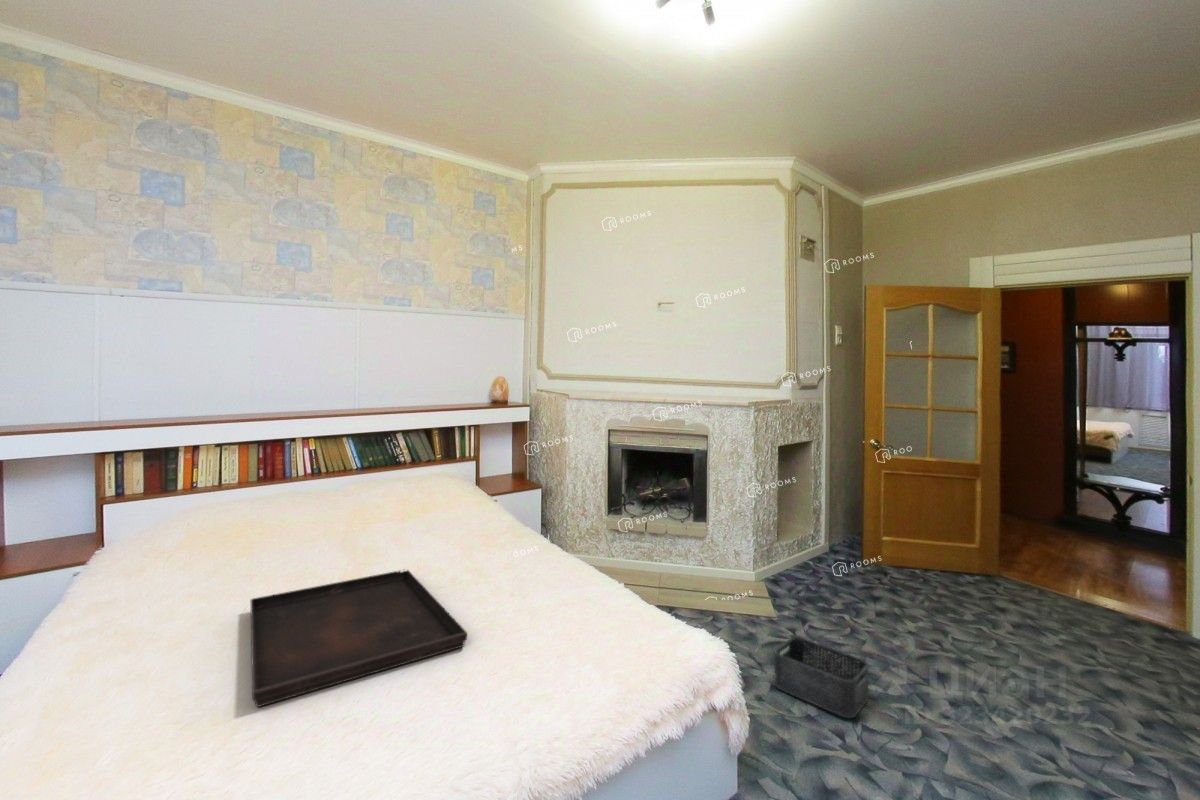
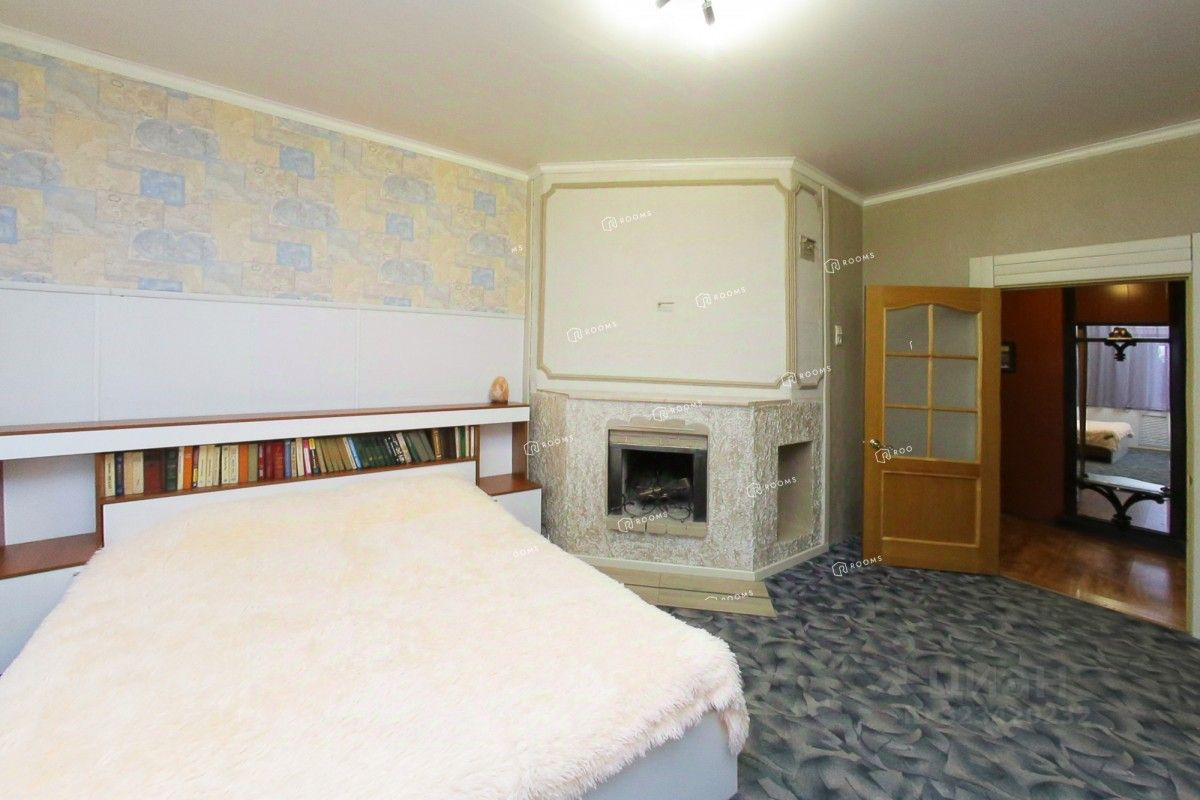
- serving tray [249,569,468,708]
- storage bin [774,636,869,719]
